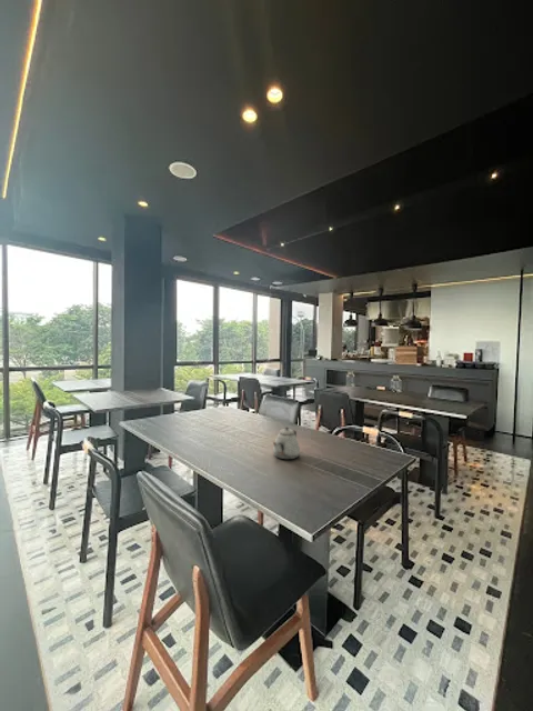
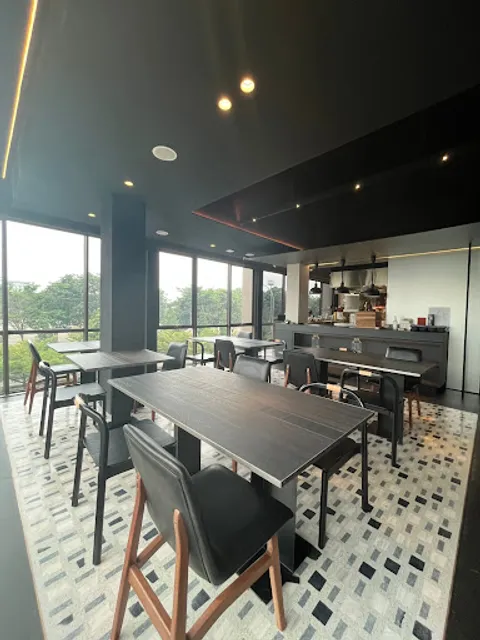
- teapot [272,427,301,460]
